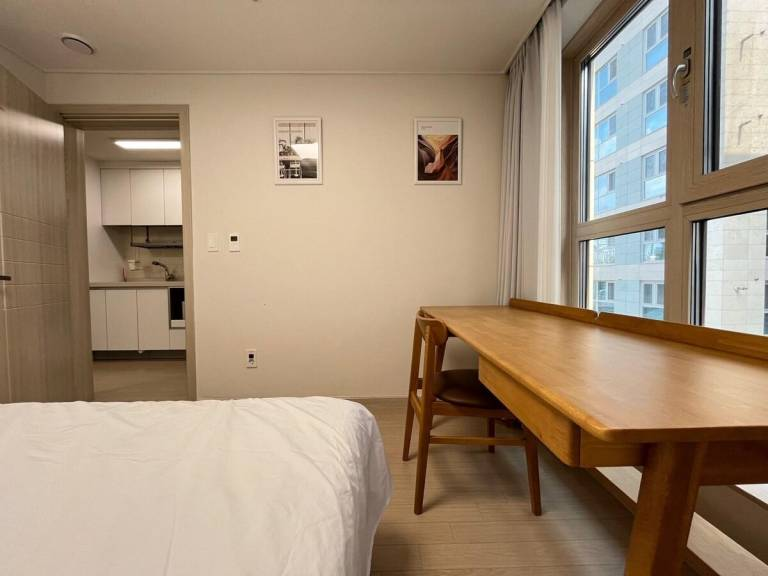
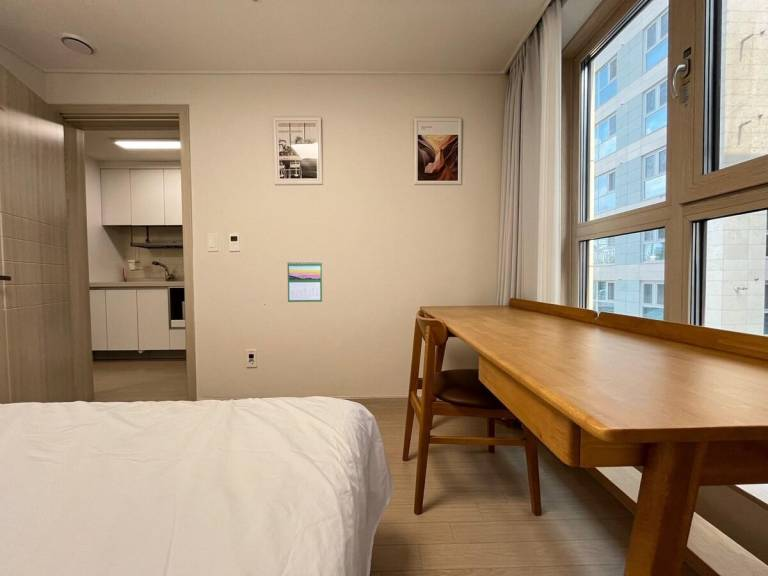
+ calendar [287,260,323,303]
